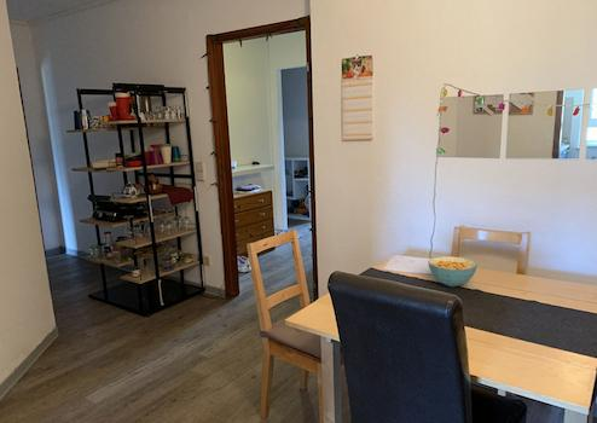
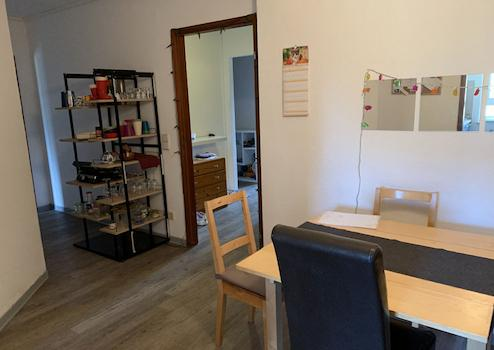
- cereal bowl [427,255,479,288]
